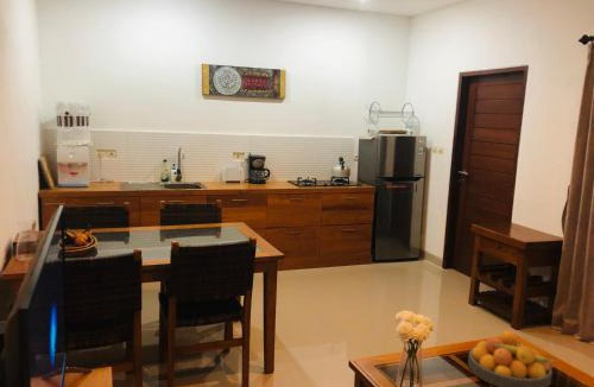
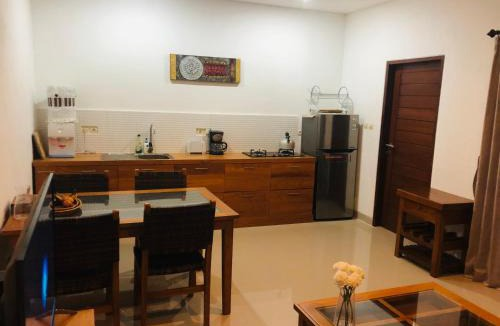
- fruit bowl [467,330,557,387]
